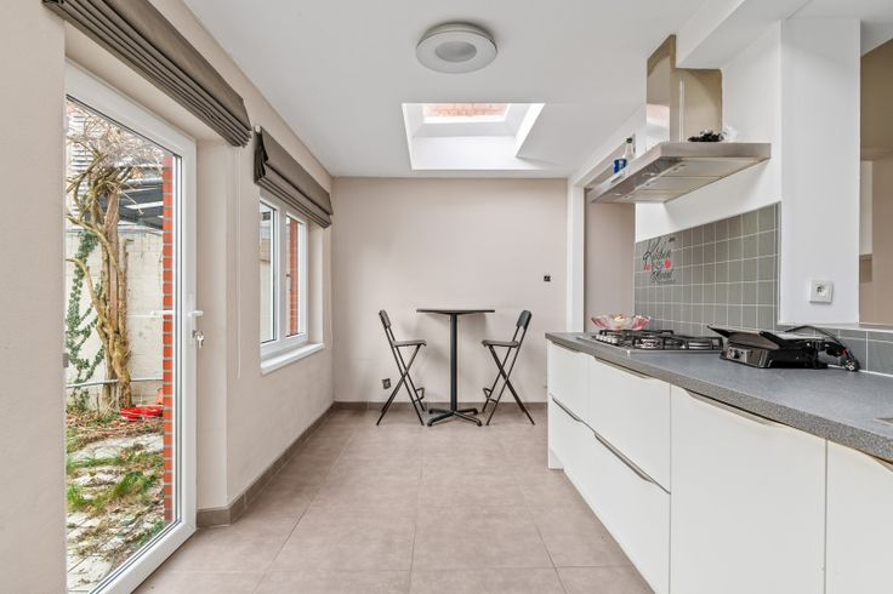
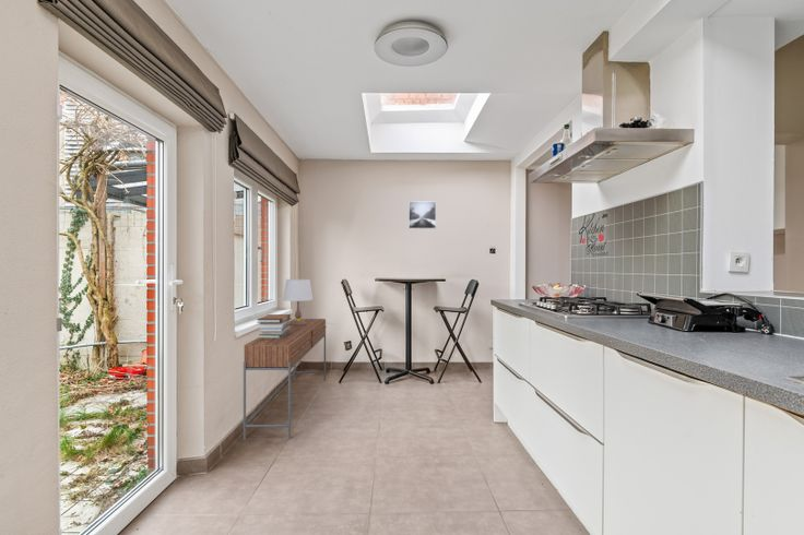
+ table lamp [282,278,314,325]
+ console table [243,318,328,441]
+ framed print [407,201,437,230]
+ book stack [256,313,293,338]
